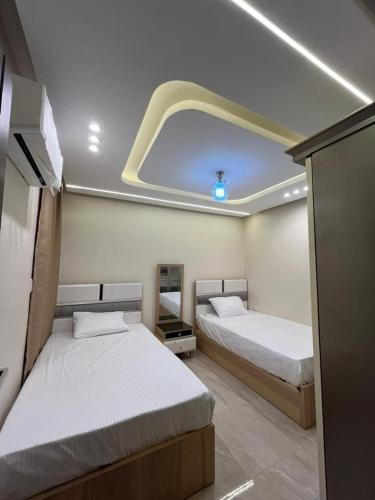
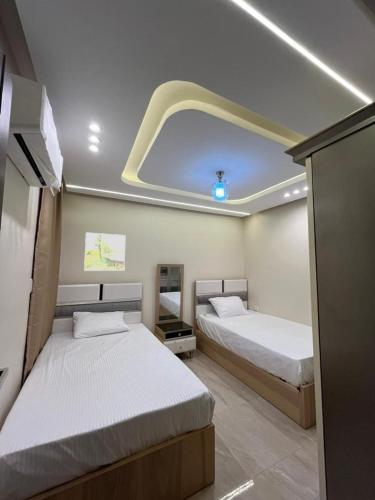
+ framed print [83,231,126,272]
